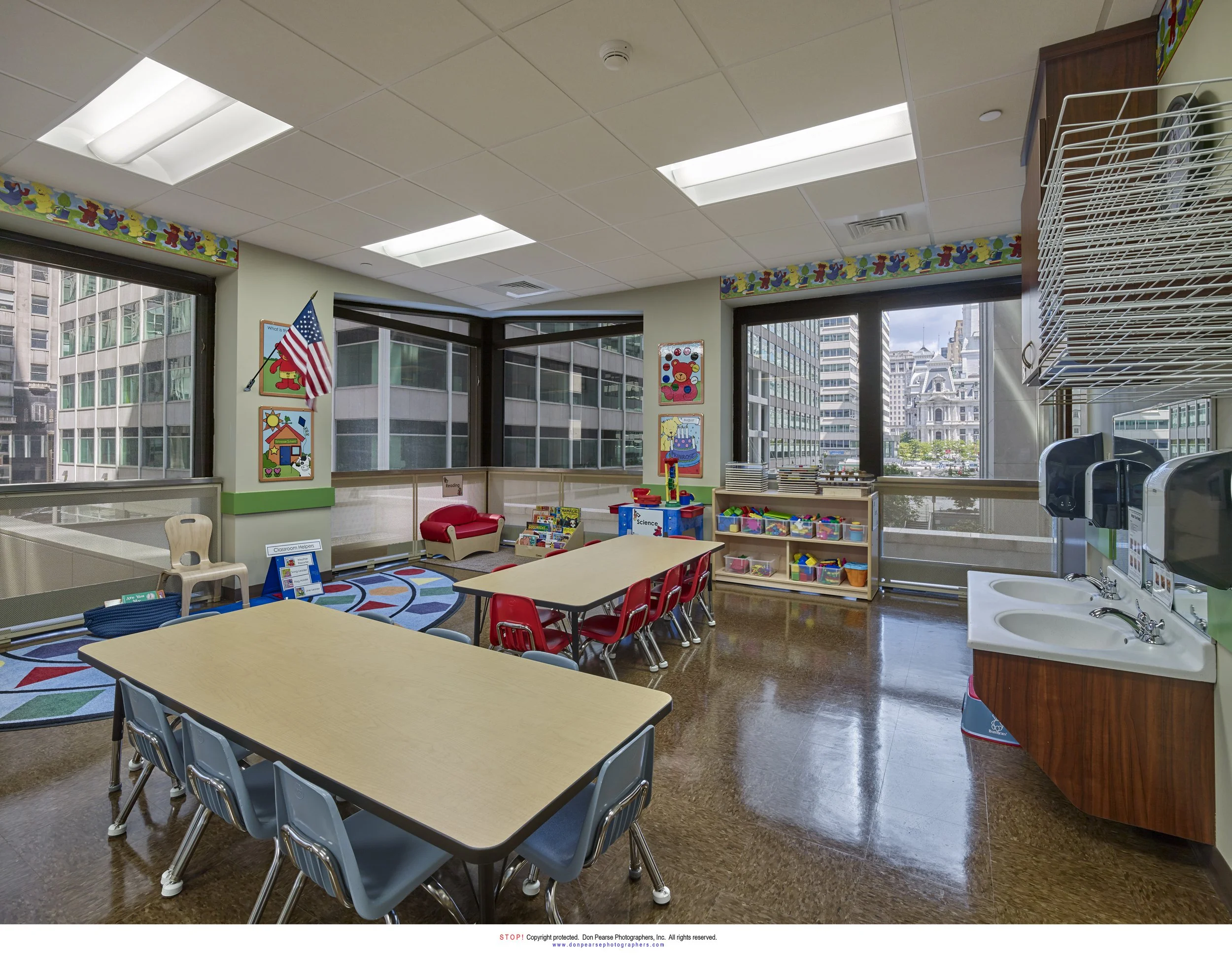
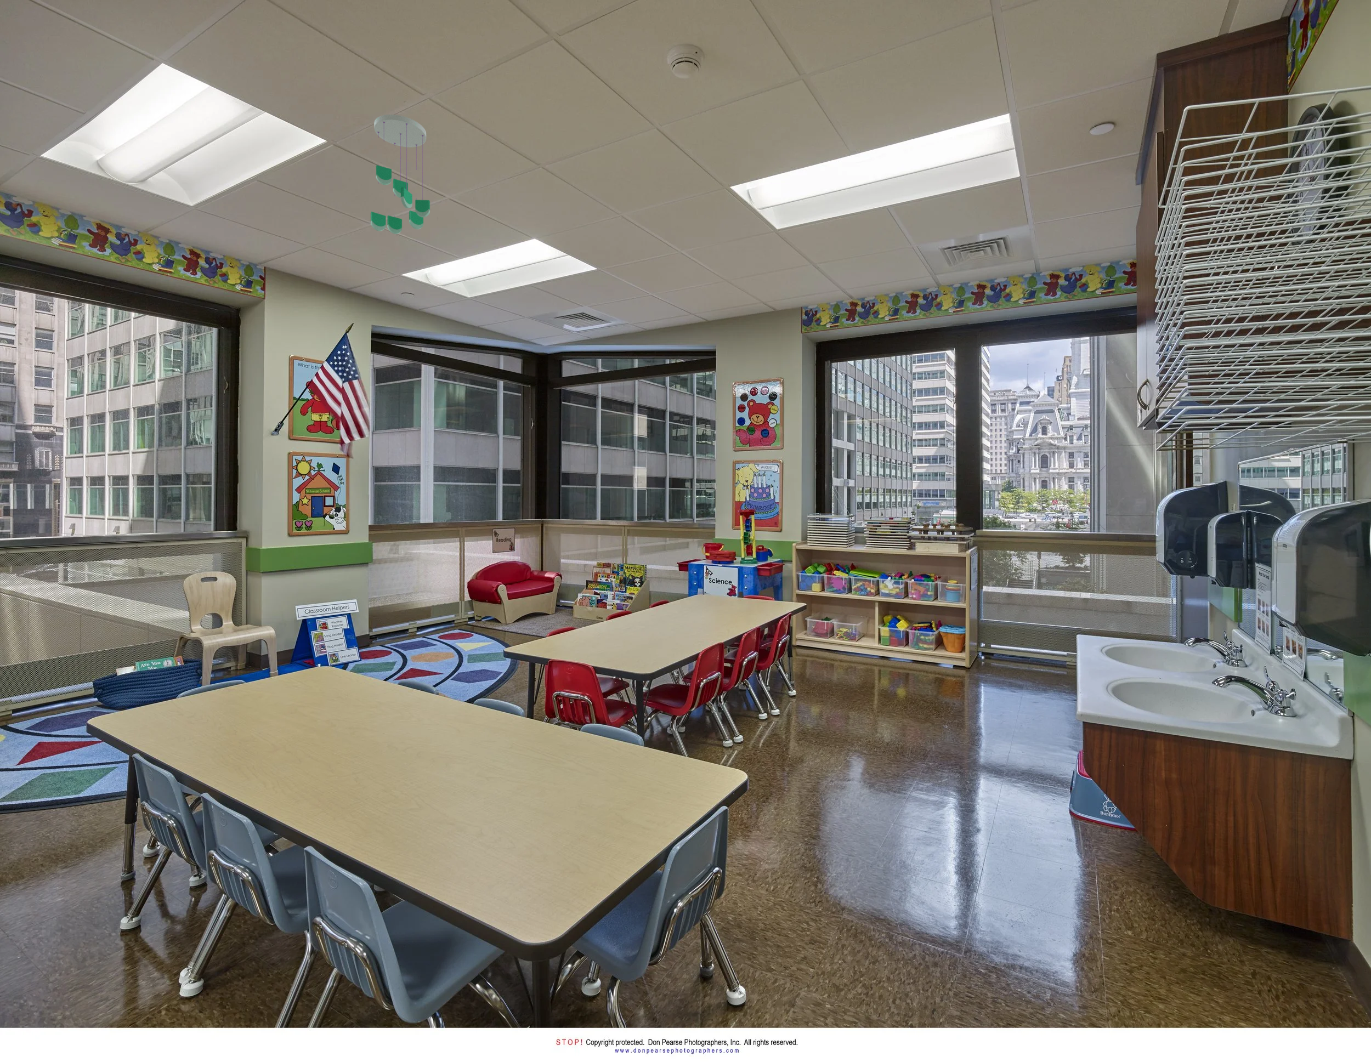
+ ceiling mobile [371,115,431,235]
